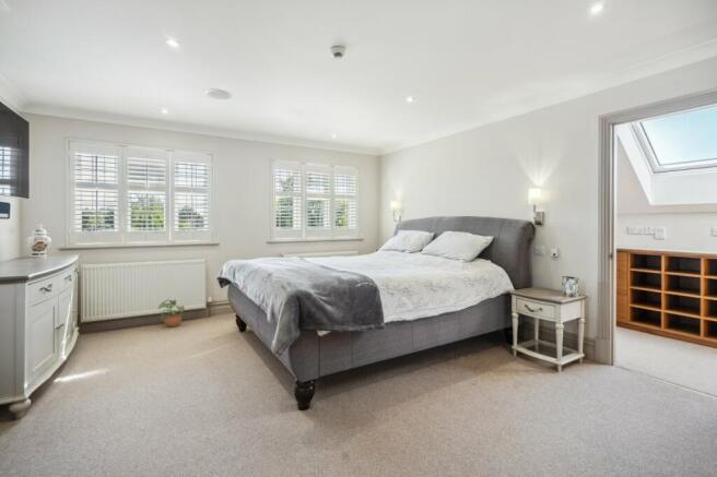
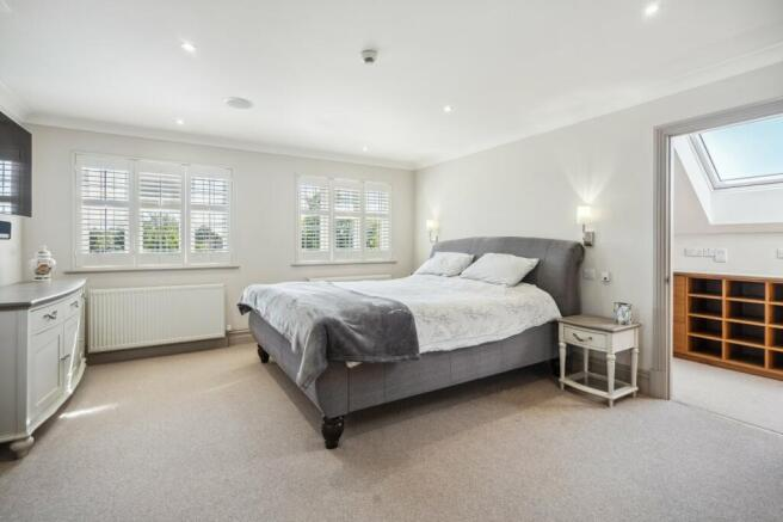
- potted plant [157,296,186,327]
